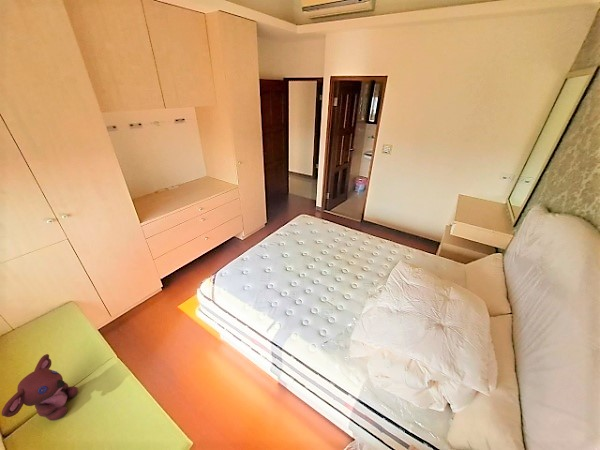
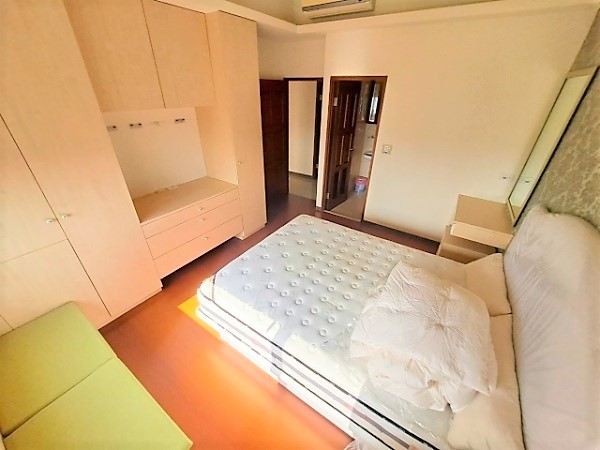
- teddy bear [1,353,79,422]
